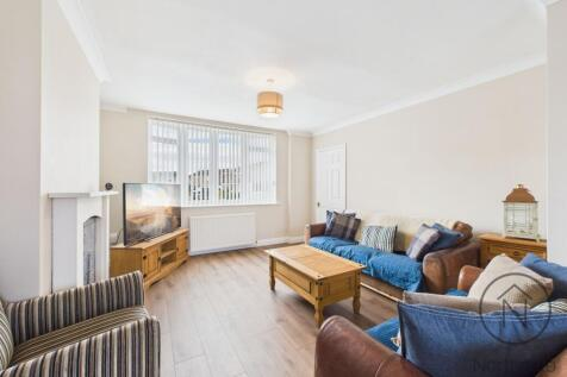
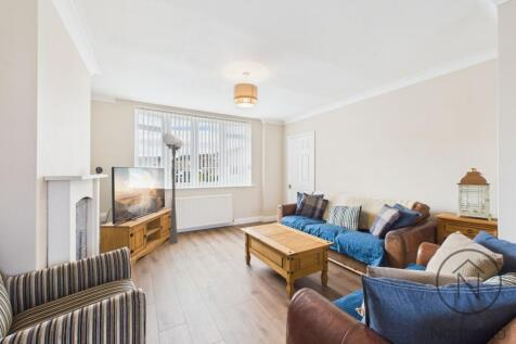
+ floor lamp [162,131,184,244]
